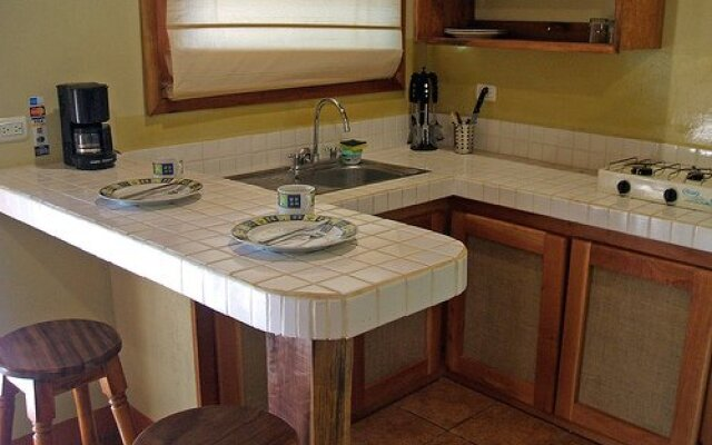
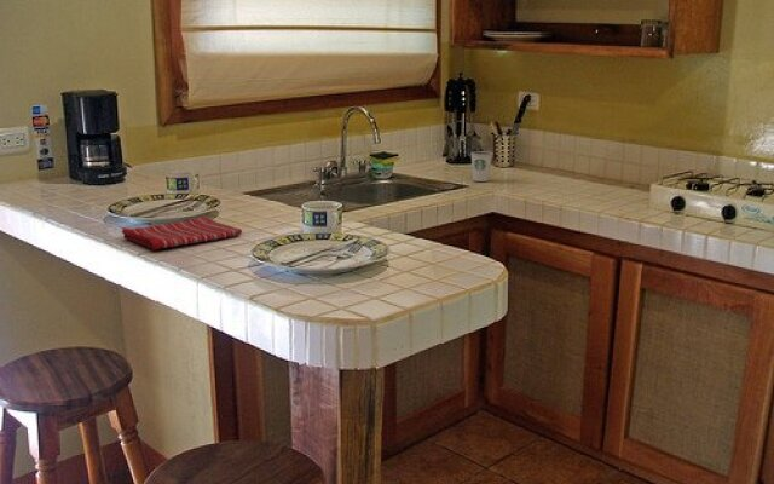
+ dish towel [121,215,243,250]
+ dixie cup [469,150,493,183]
